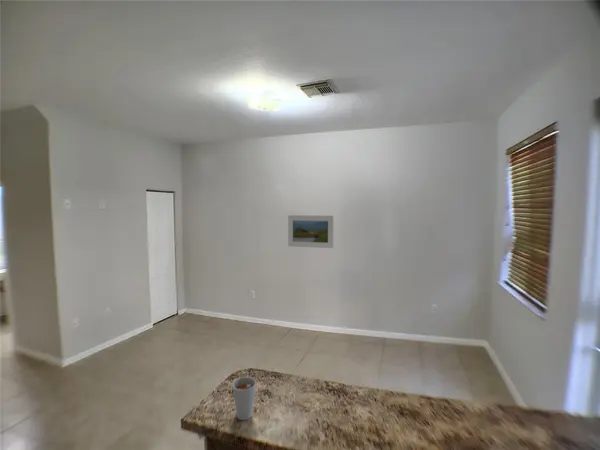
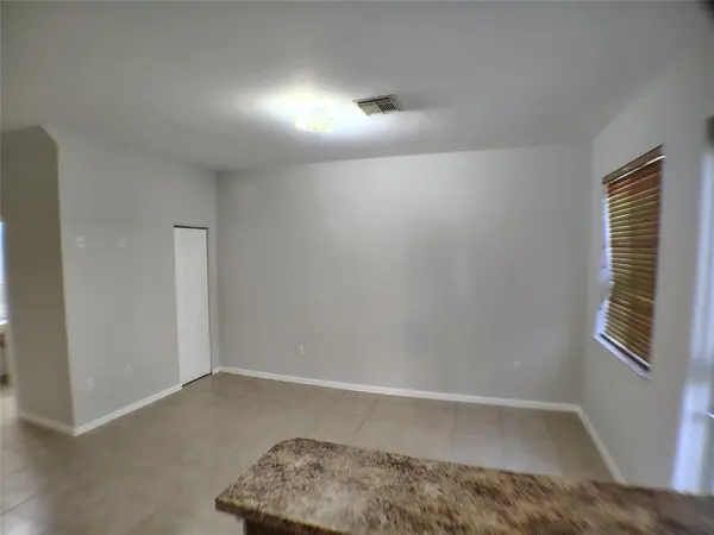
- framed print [287,214,334,249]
- cup [231,363,257,421]
